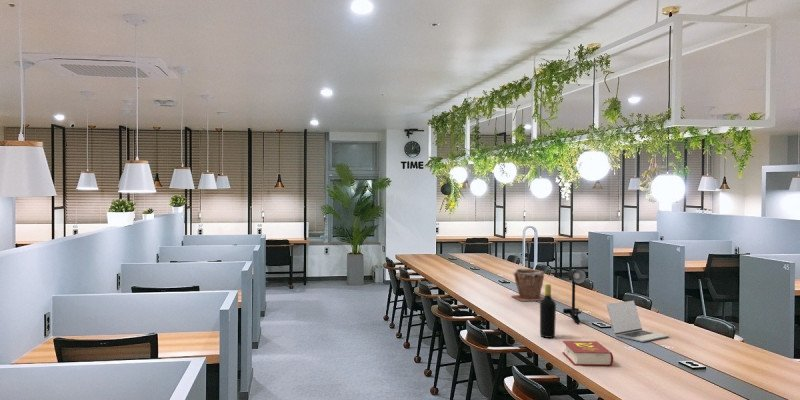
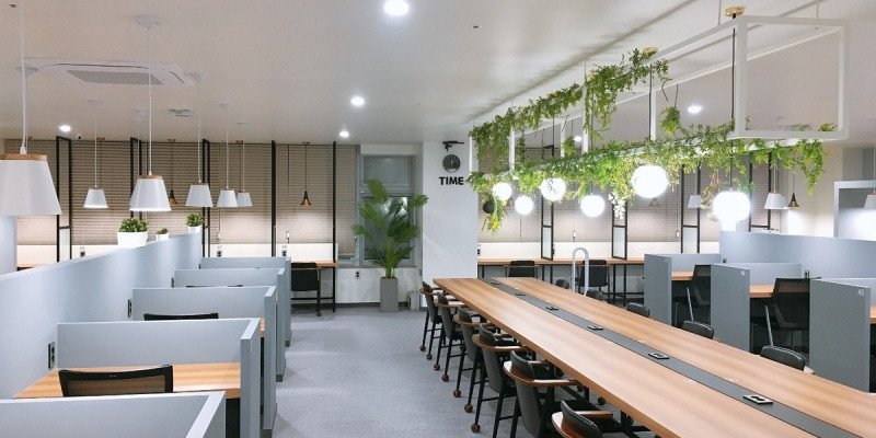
- bottle [539,283,557,339]
- desk lamp [562,268,588,325]
- plant pot [511,267,546,302]
- book [562,340,614,366]
- laptop [606,300,670,343]
